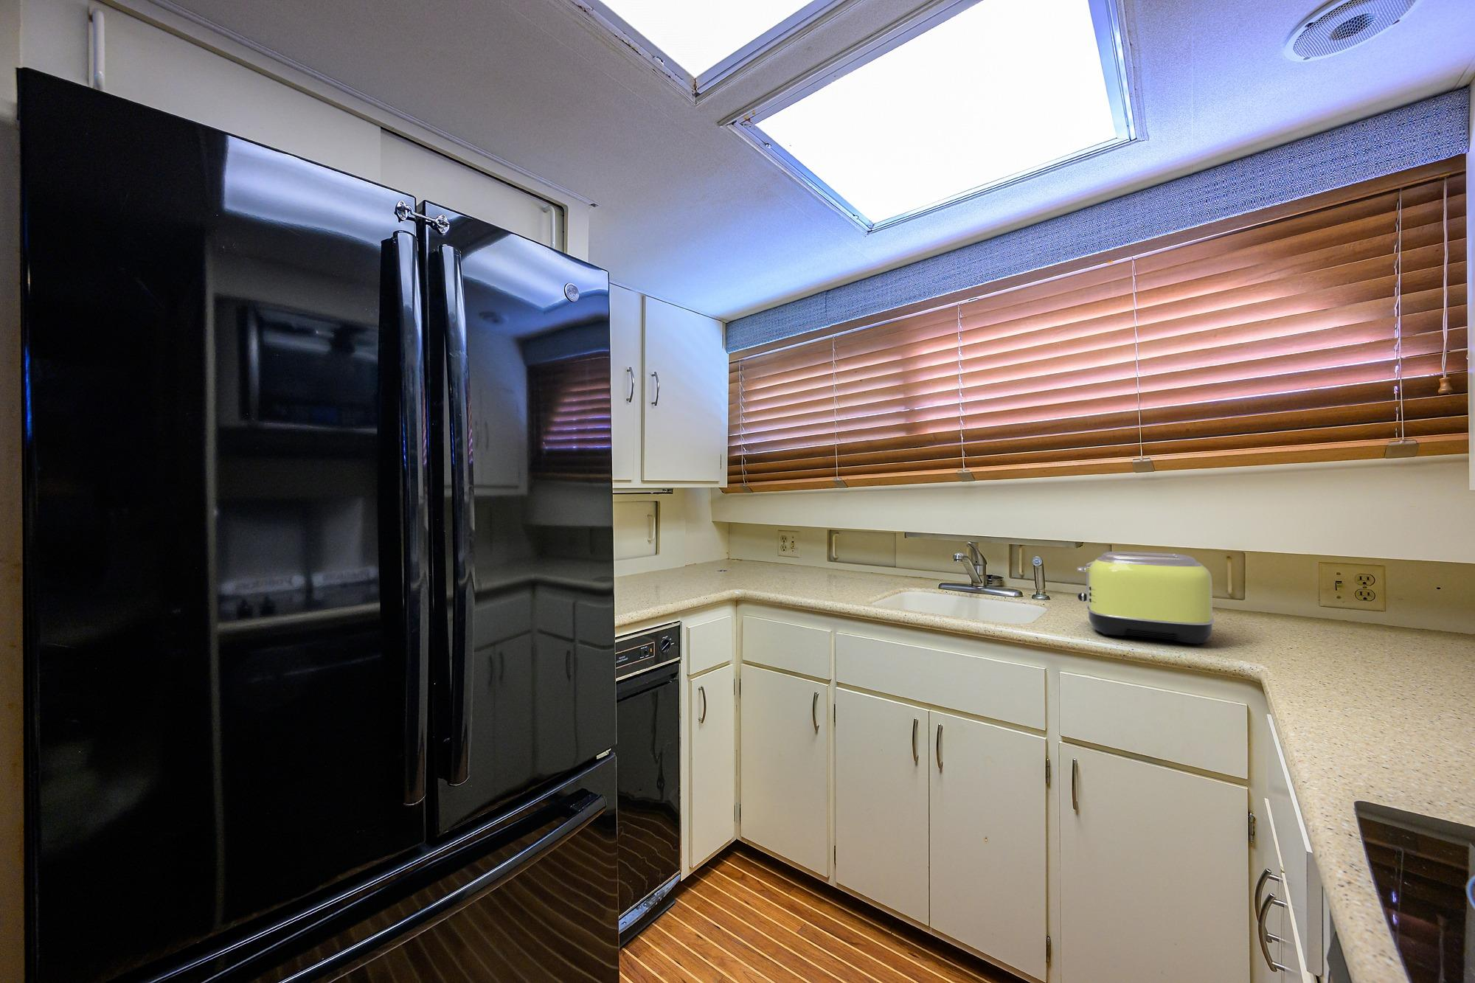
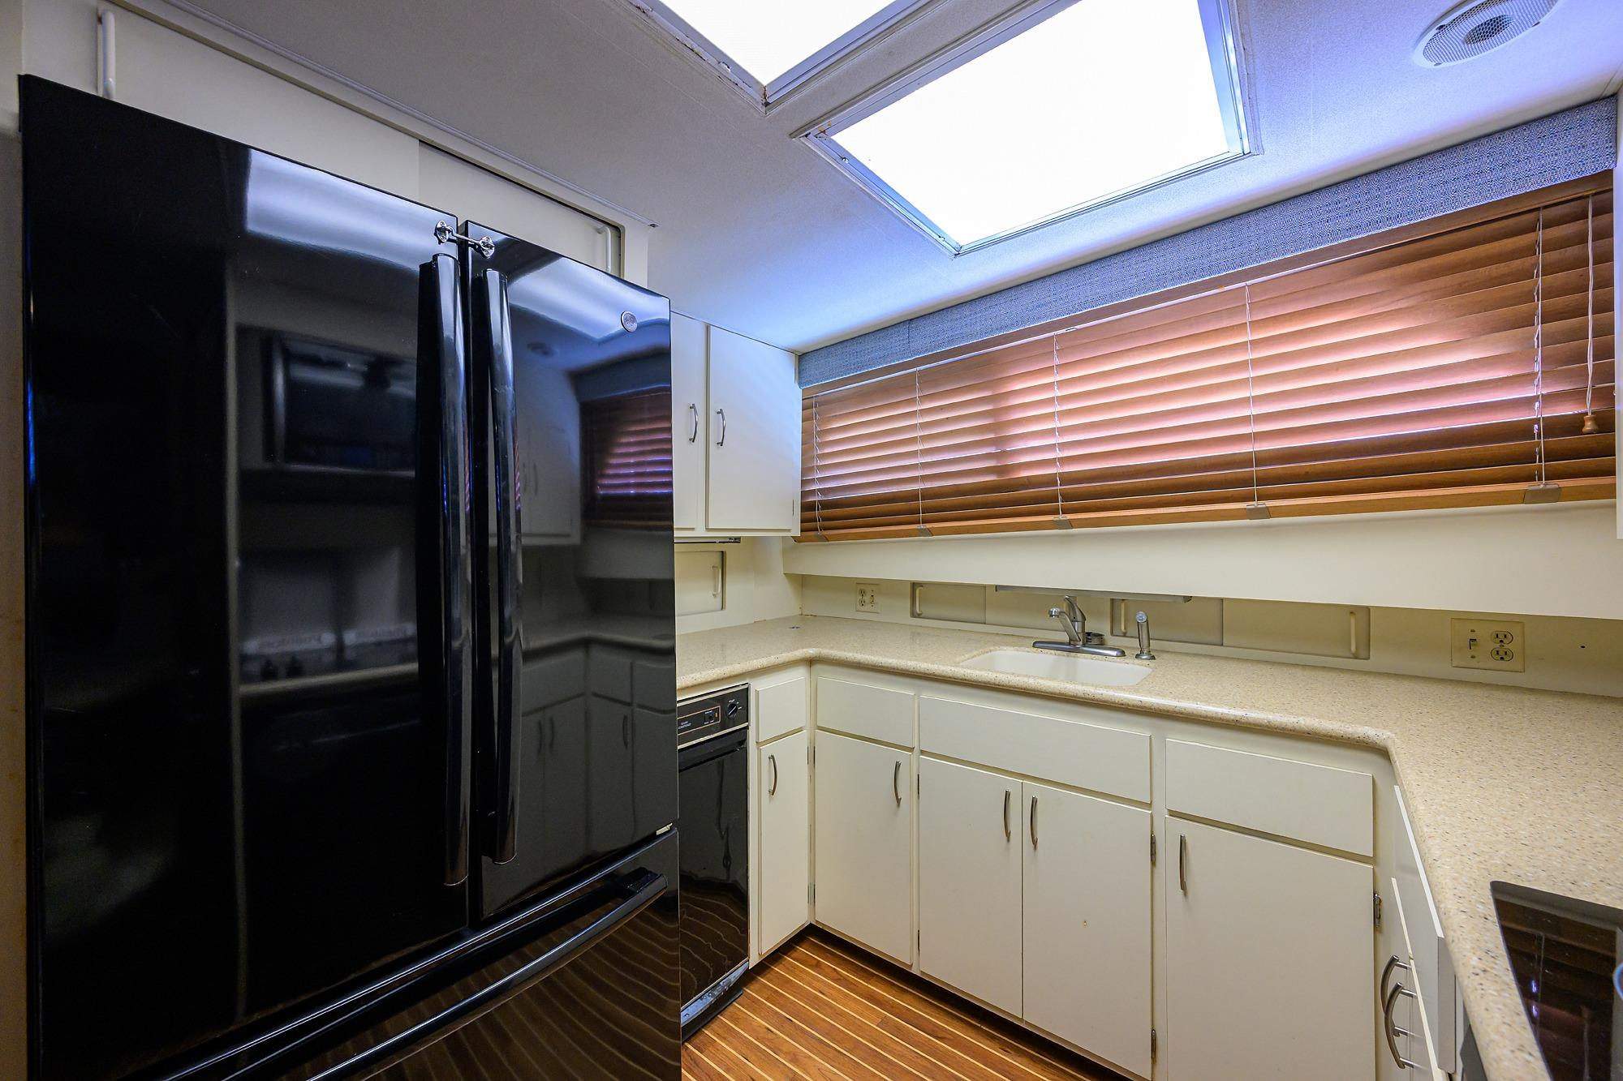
- toaster [1076,551,1215,645]
